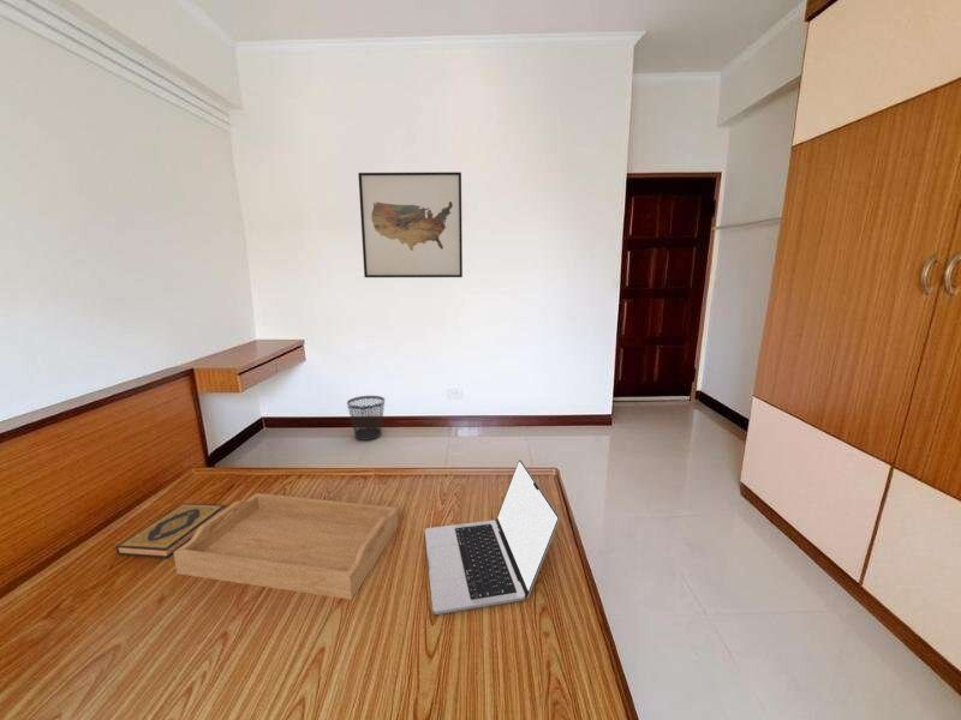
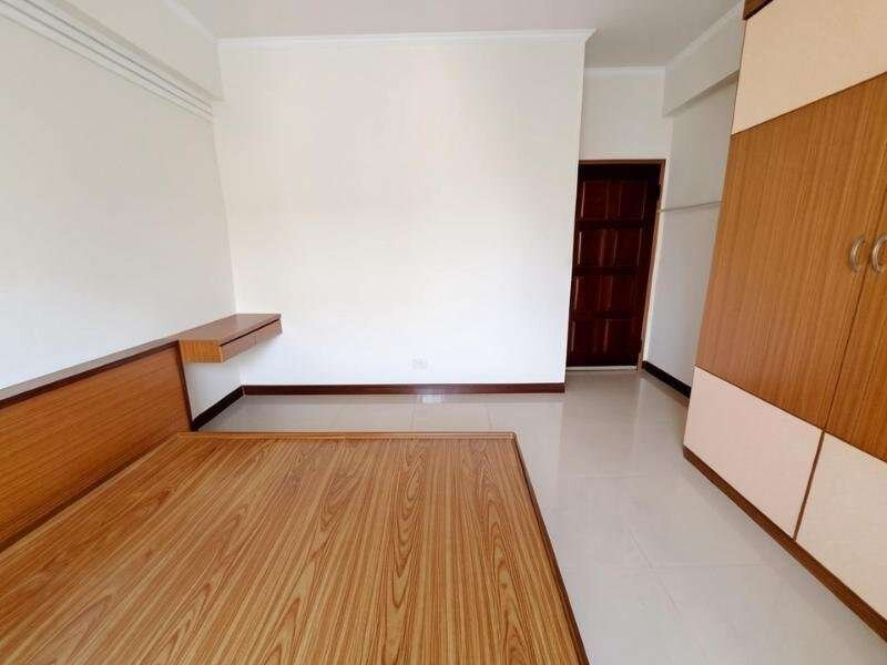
- wall art [357,172,464,278]
- serving tray [173,492,400,601]
- hardback book [115,503,227,559]
- laptop [424,458,561,616]
- wastebasket [346,395,386,442]
